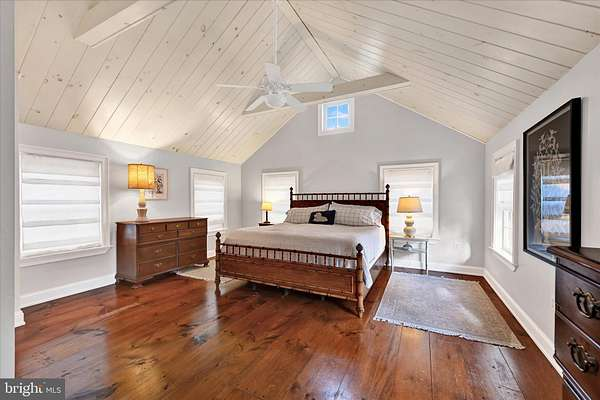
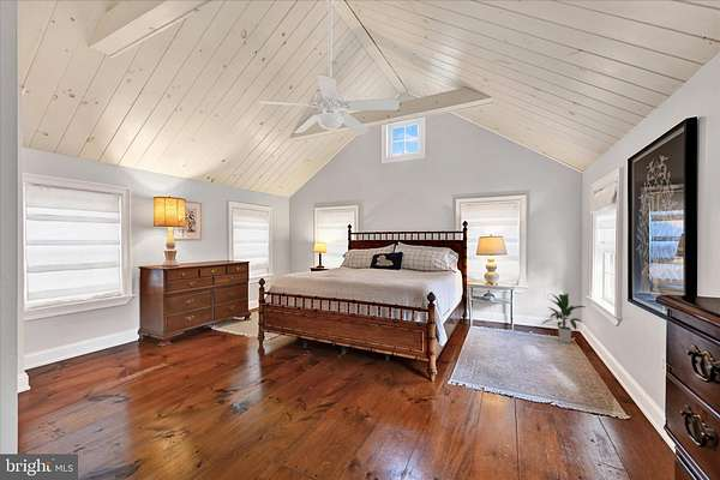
+ indoor plant [541,292,587,344]
